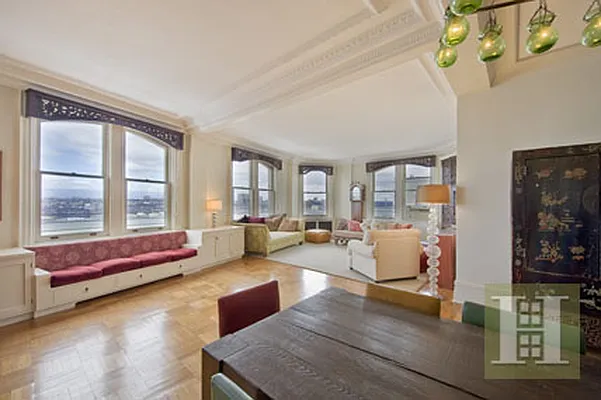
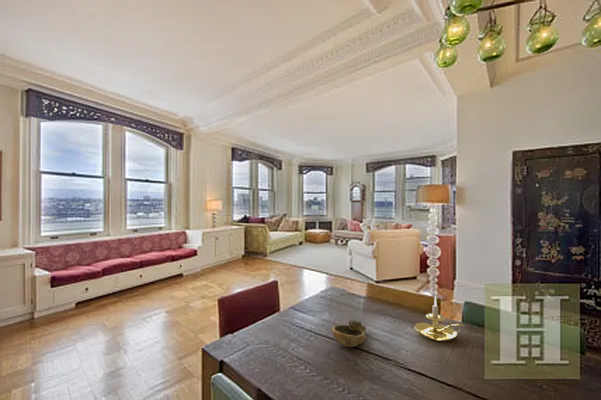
+ candle holder [414,295,465,342]
+ decorative bowl [331,319,367,348]
